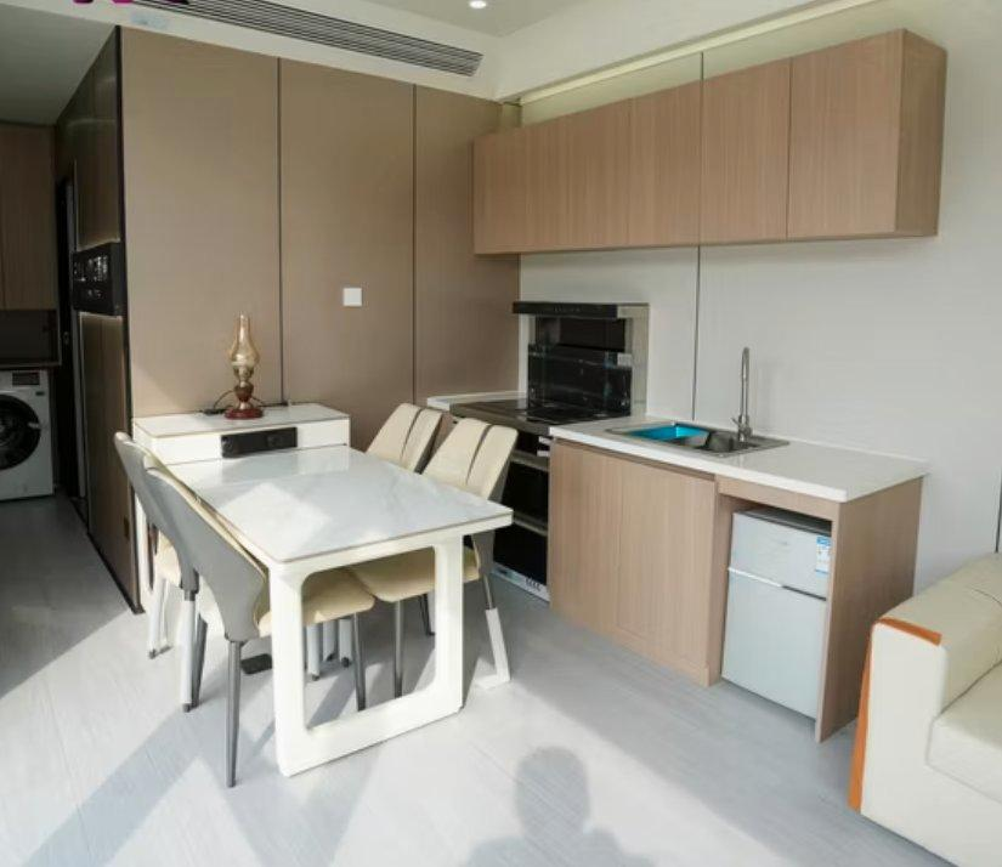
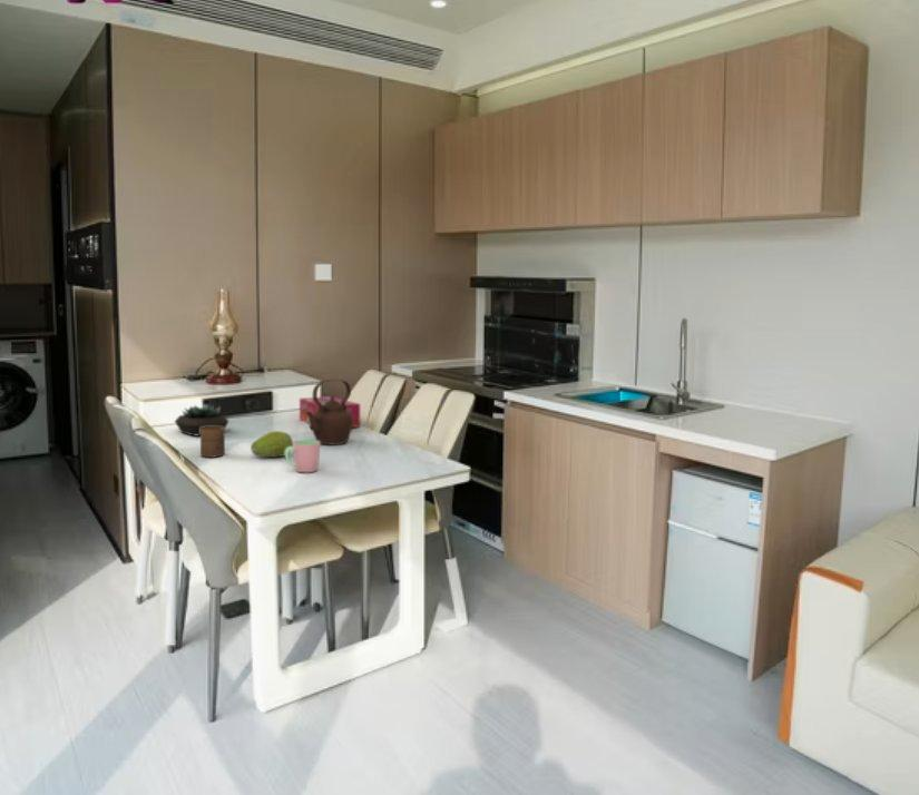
+ succulent plant [174,404,231,436]
+ fruit [250,430,294,458]
+ cup [199,426,226,459]
+ teapot [305,379,353,446]
+ tissue box [299,395,361,429]
+ cup [284,439,321,473]
